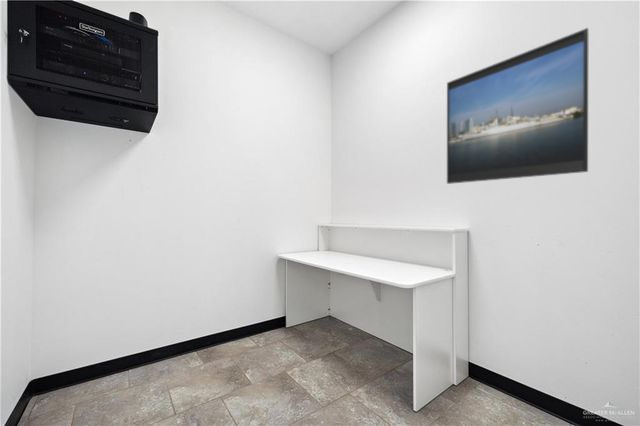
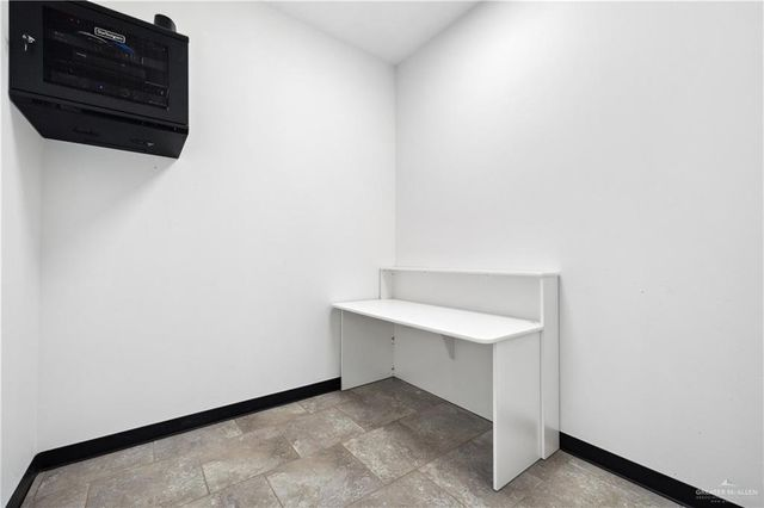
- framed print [446,27,589,185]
